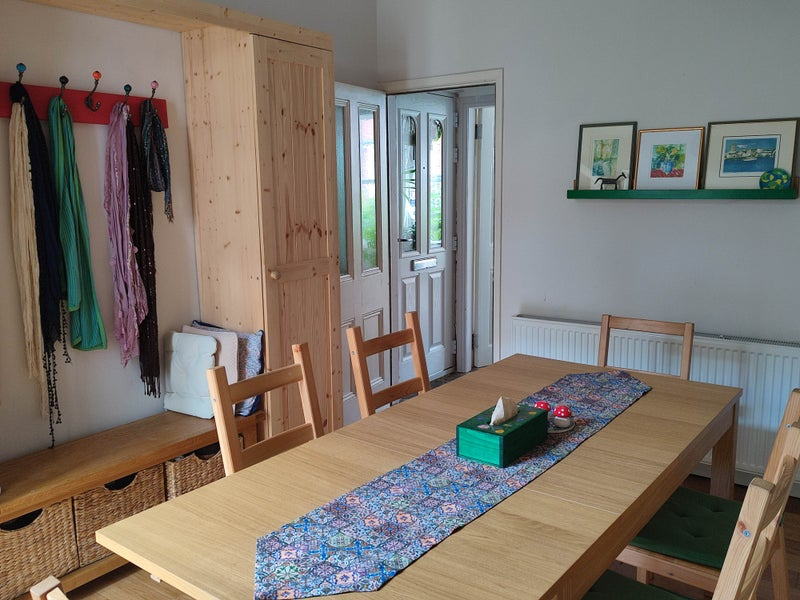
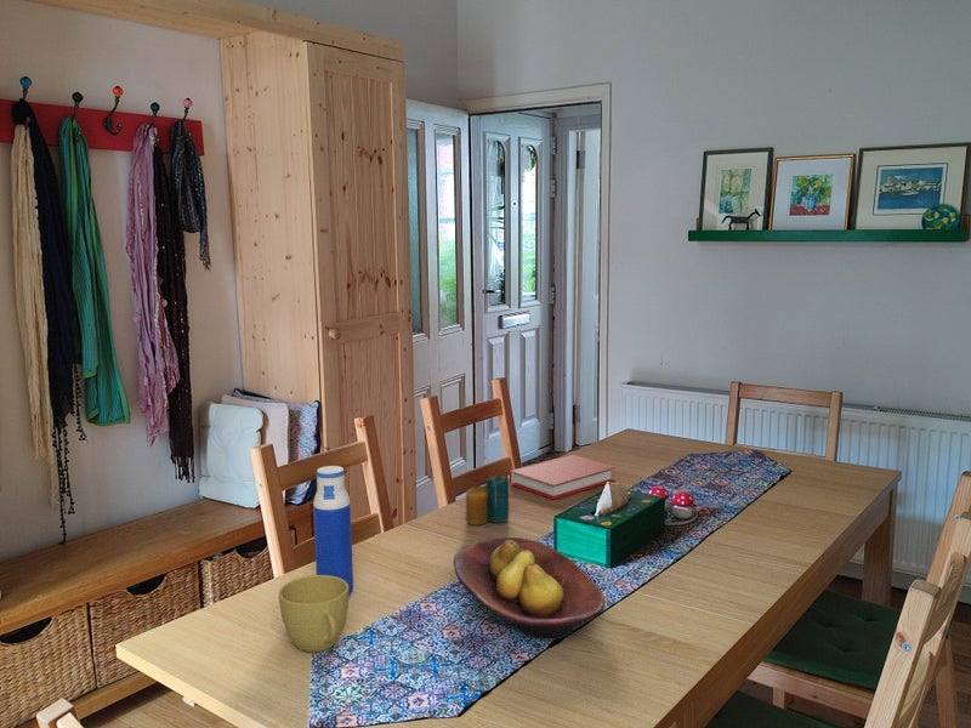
+ water bottle [312,465,354,596]
+ fruit bowl [453,536,606,639]
+ candle [465,474,510,527]
+ cup [278,574,350,654]
+ book [509,454,617,501]
